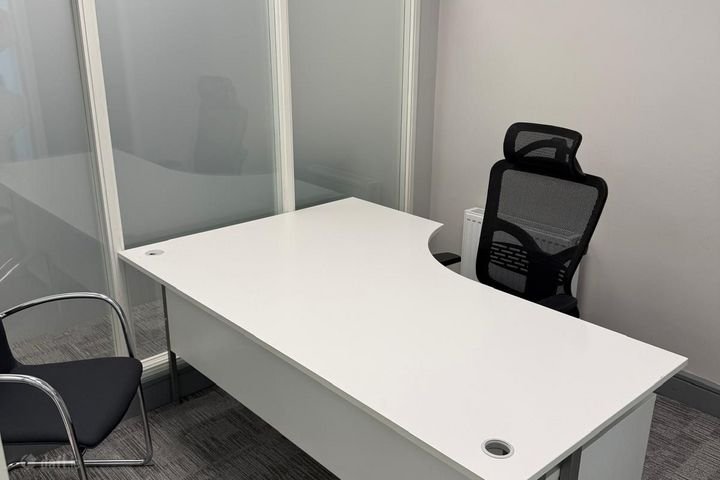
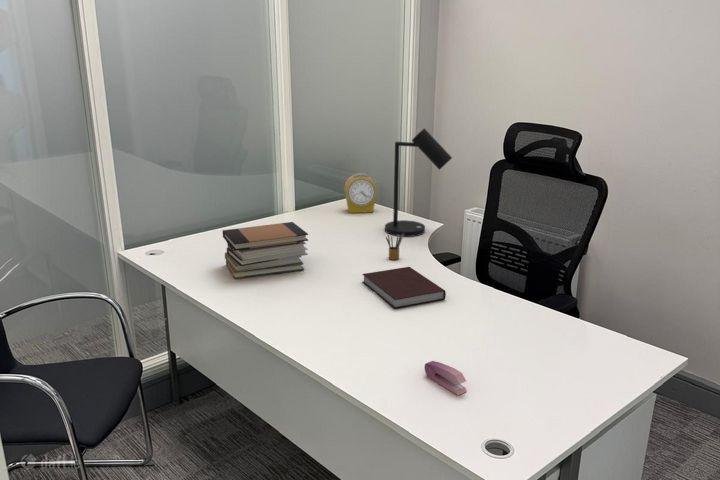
+ alarm clock [343,172,378,214]
+ stapler [423,360,468,396]
+ book stack [221,221,309,280]
+ pencil box [385,233,404,261]
+ desk lamp [384,127,453,238]
+ notebook [361,266,447,309]
